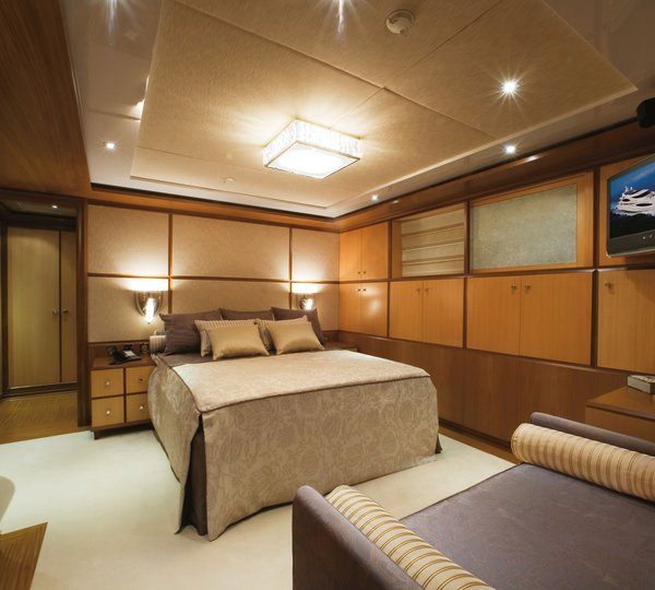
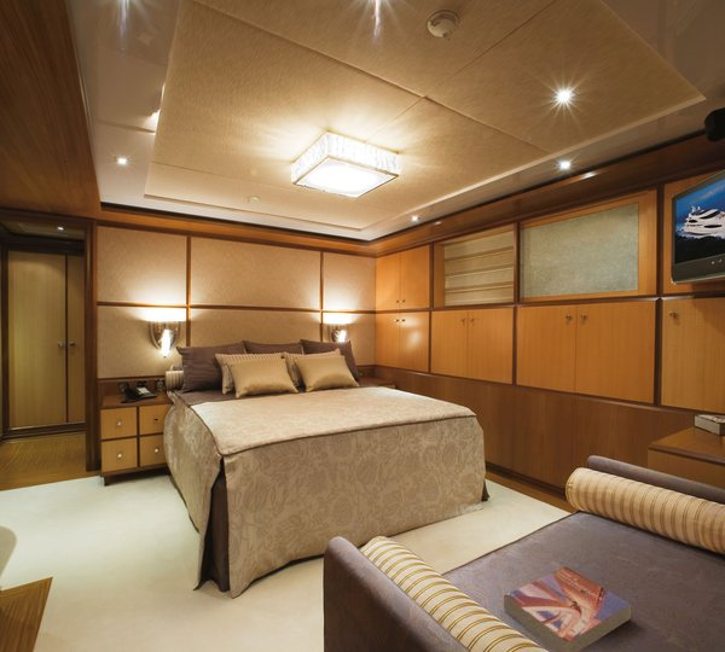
+ textbook [503,566,632,652]
